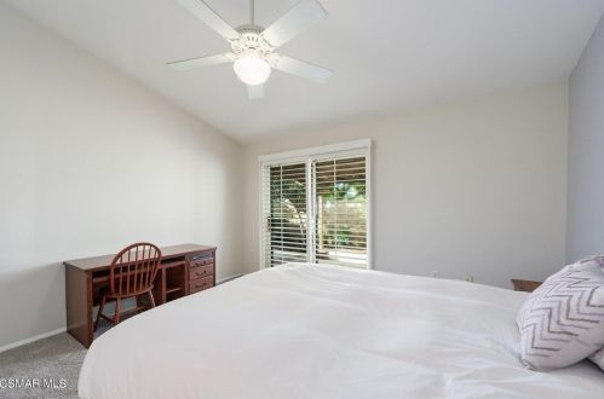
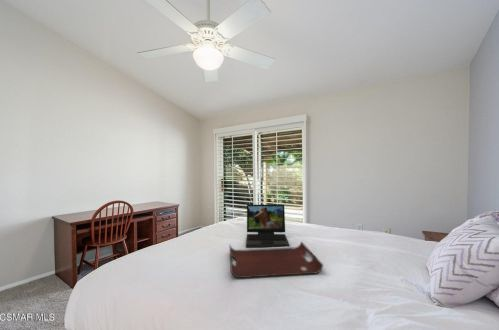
+ laptop [245,203,290,248]
+ serving tray [229,241,324,279]
